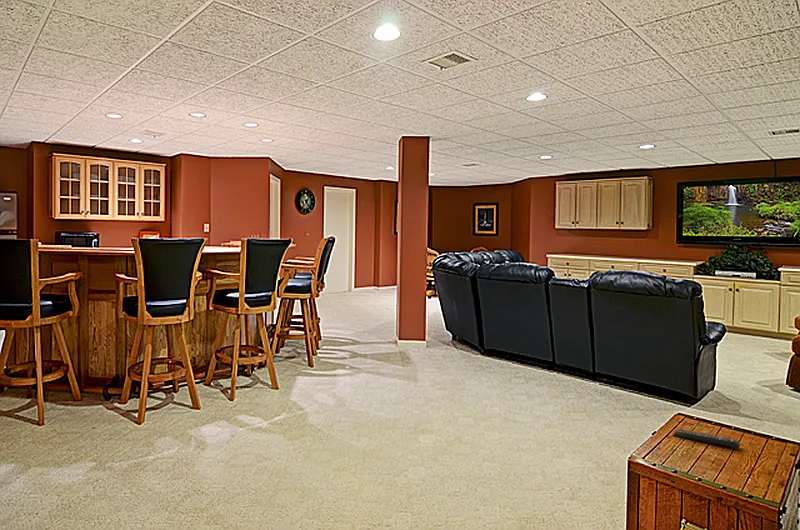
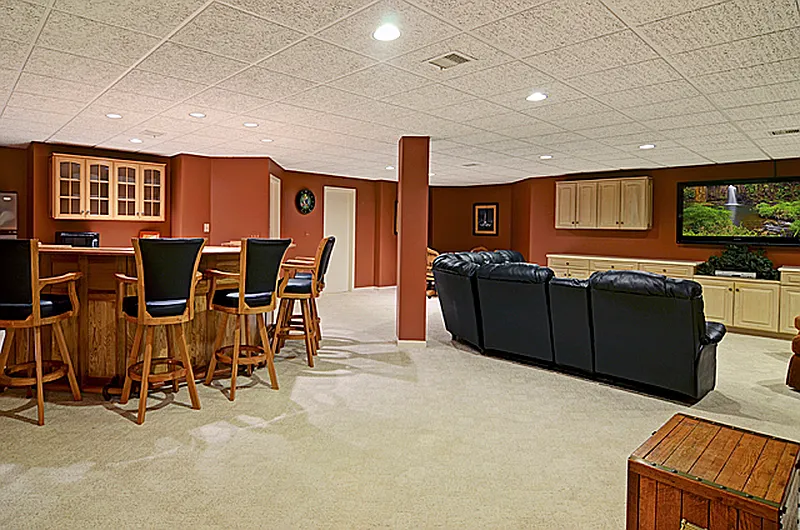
- remote control [672,428,741,449]
